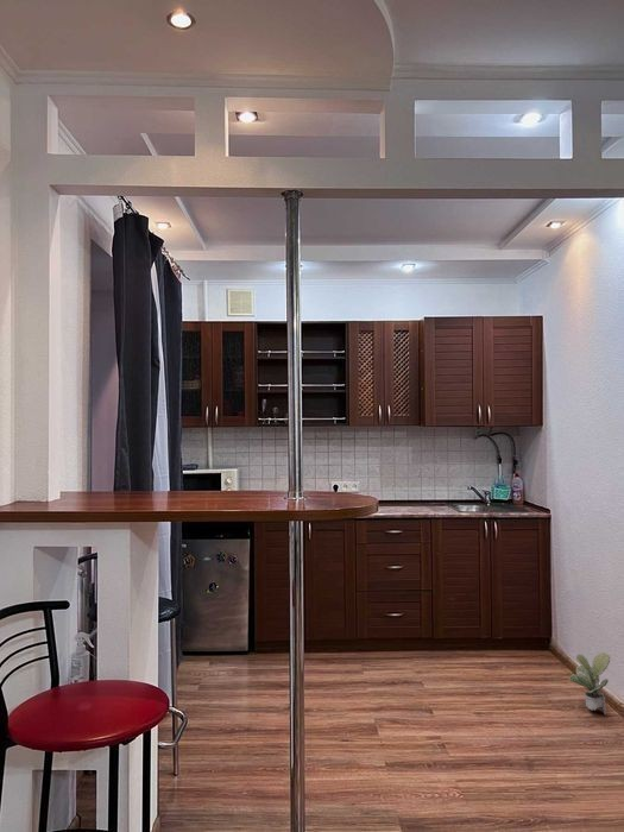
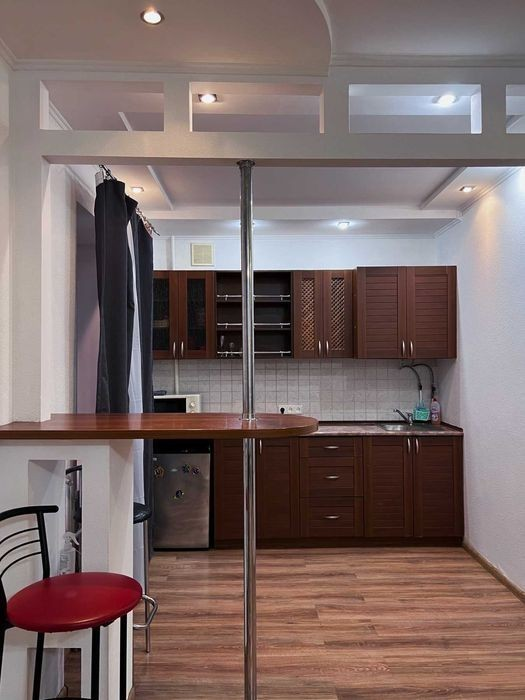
- potted plant [568,651,612,716]
